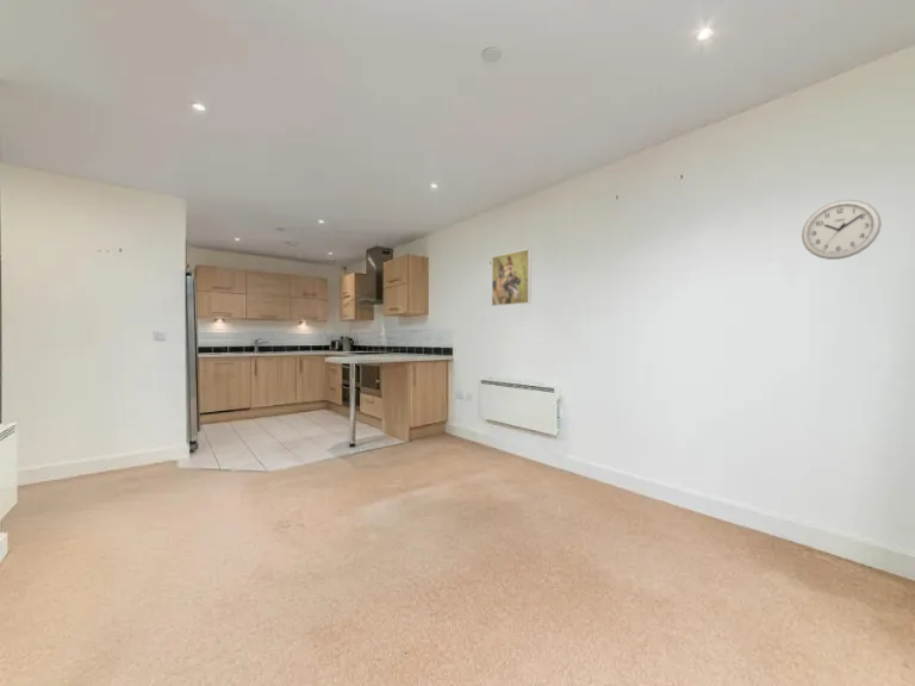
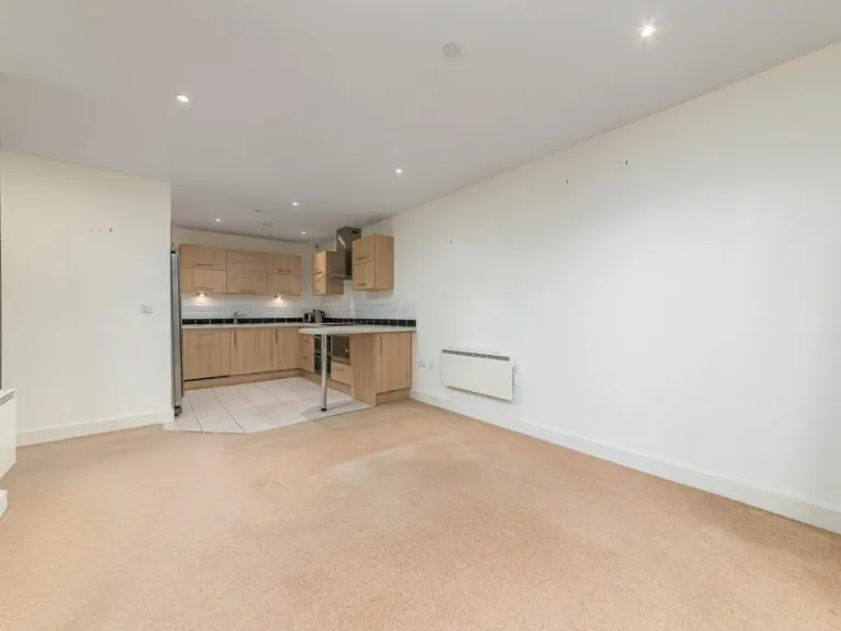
- wall clock [801,199,883,261]
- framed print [491,248,533,307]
